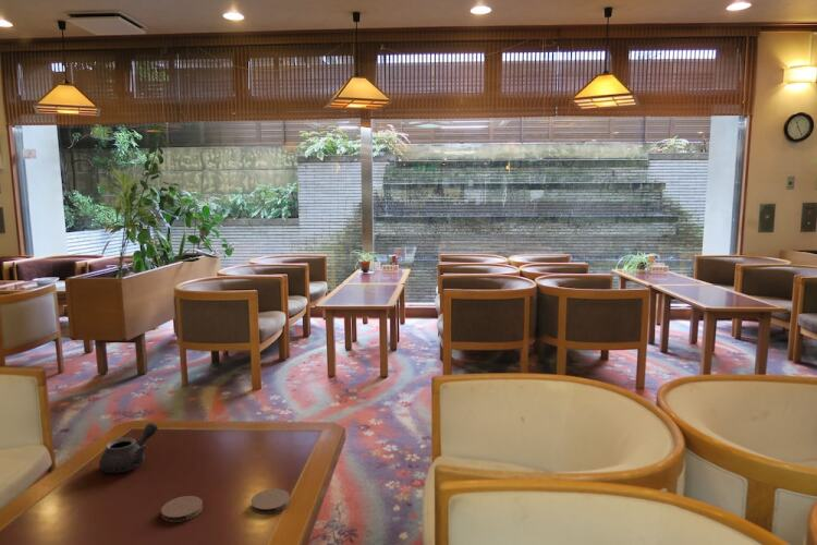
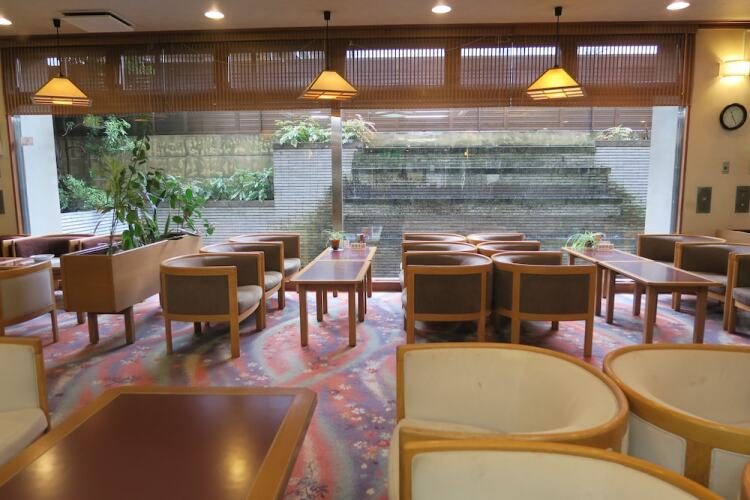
- coaster [249,488,291,516]
- coaster [160,495,204,523]
- teapot [98,422,159,474]
